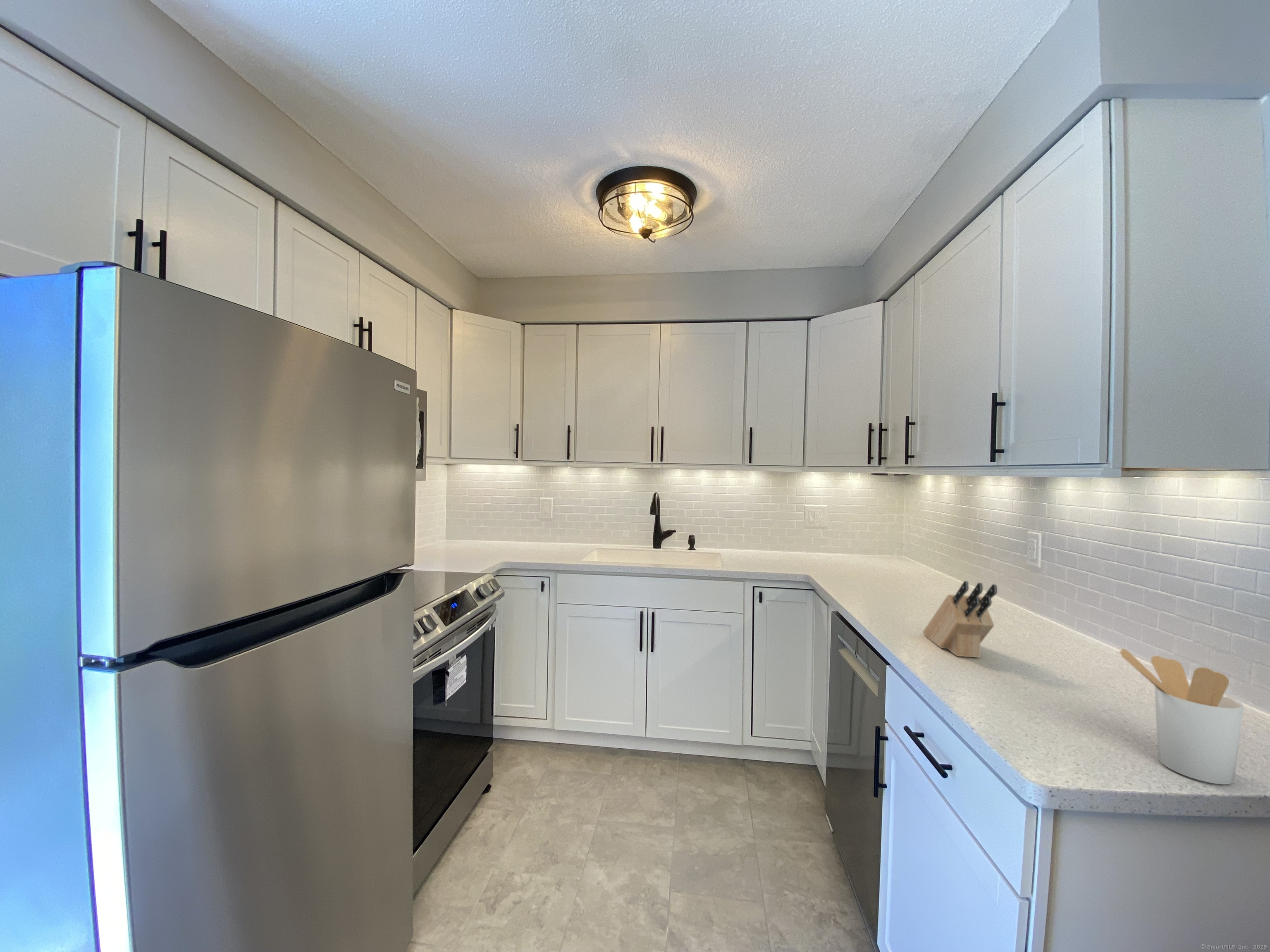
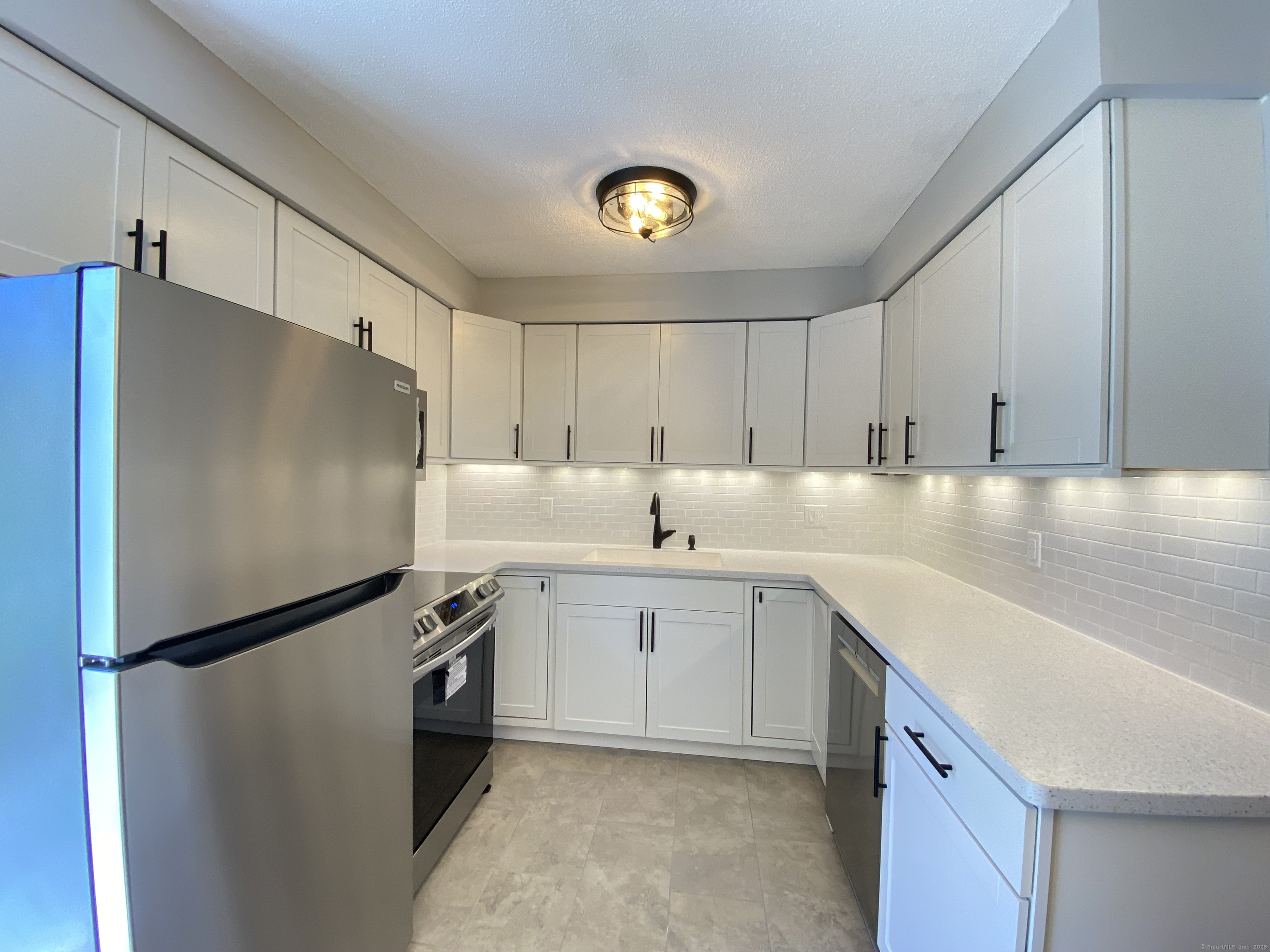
- knife block [923,581,998,658]
- utensil holder [1119,648,1244,785]
